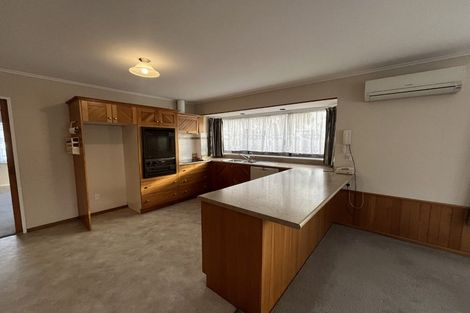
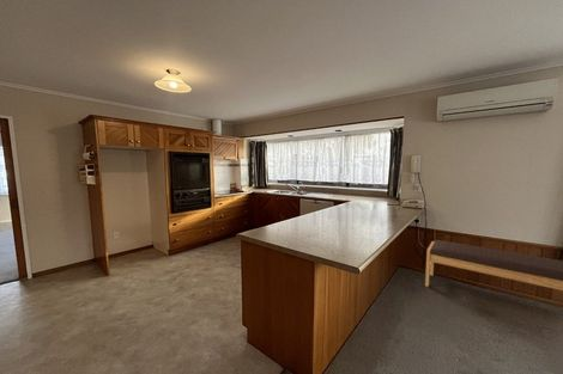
+ bench [424,239,563,292]
